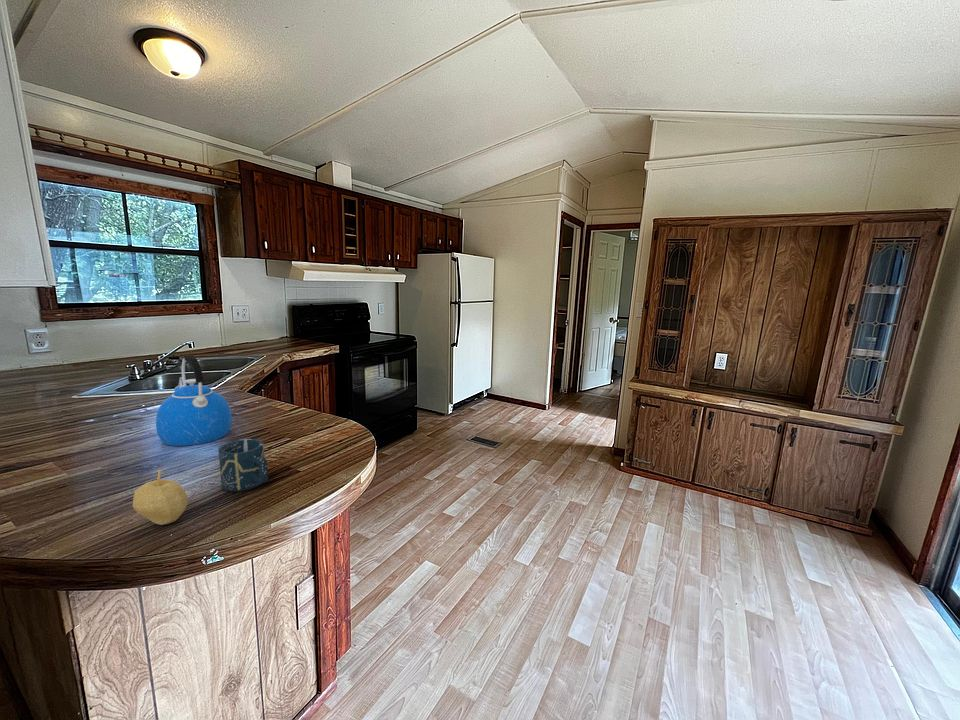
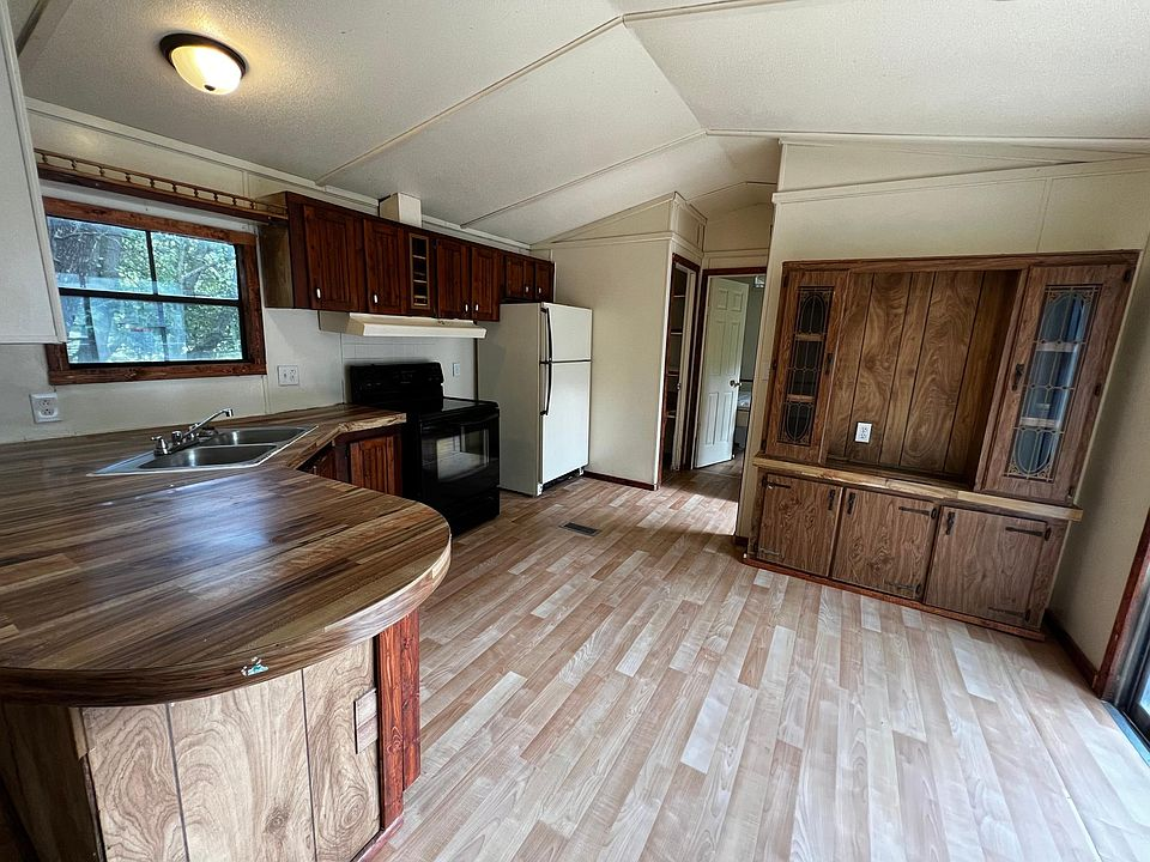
- fruit [132,469,188,526]
- kettle [155,354,233,447]
- cup [217,438,269,493]
